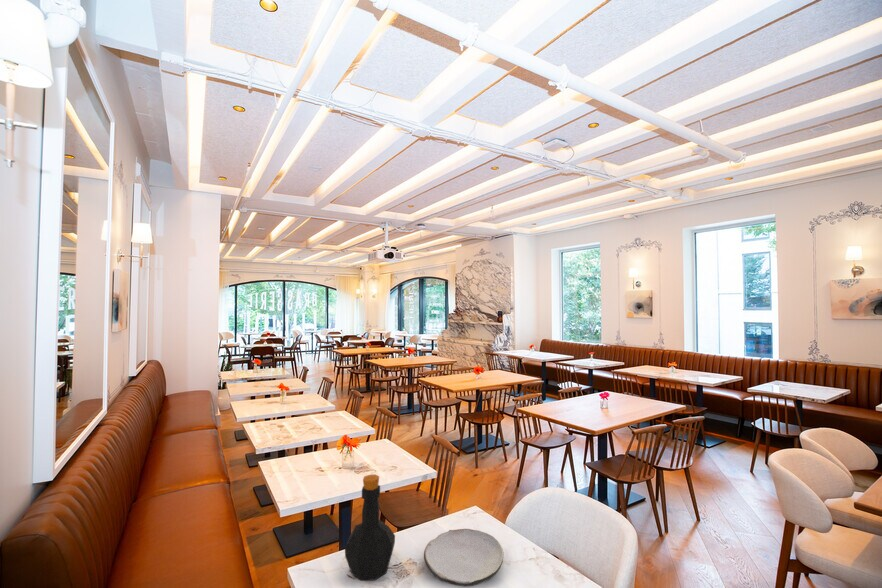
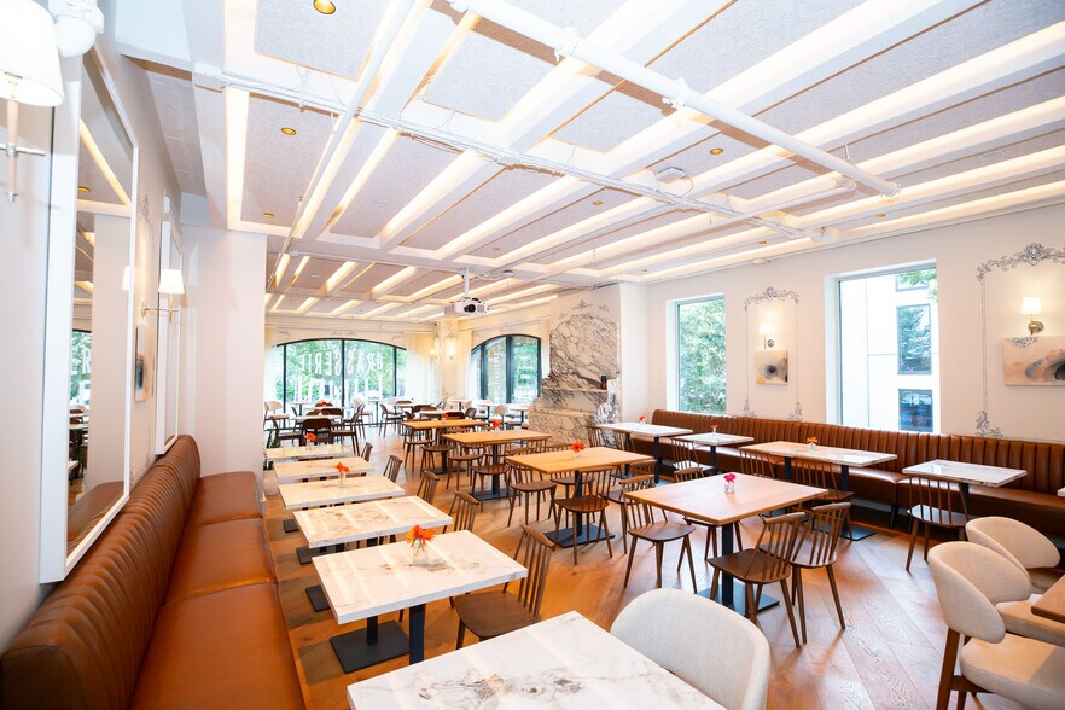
- plate [423,528,505,588]
- bottle [344,473,396,582]
